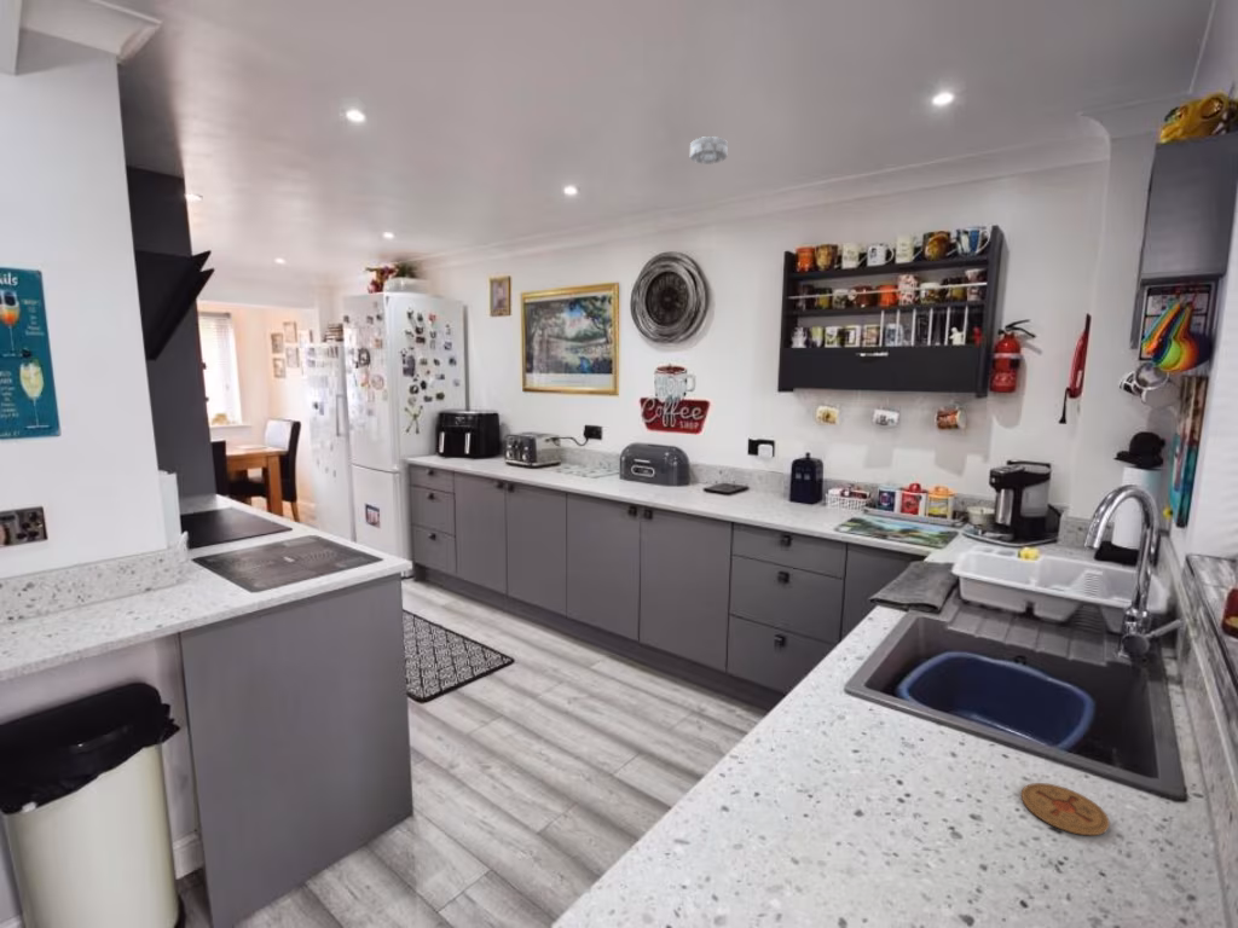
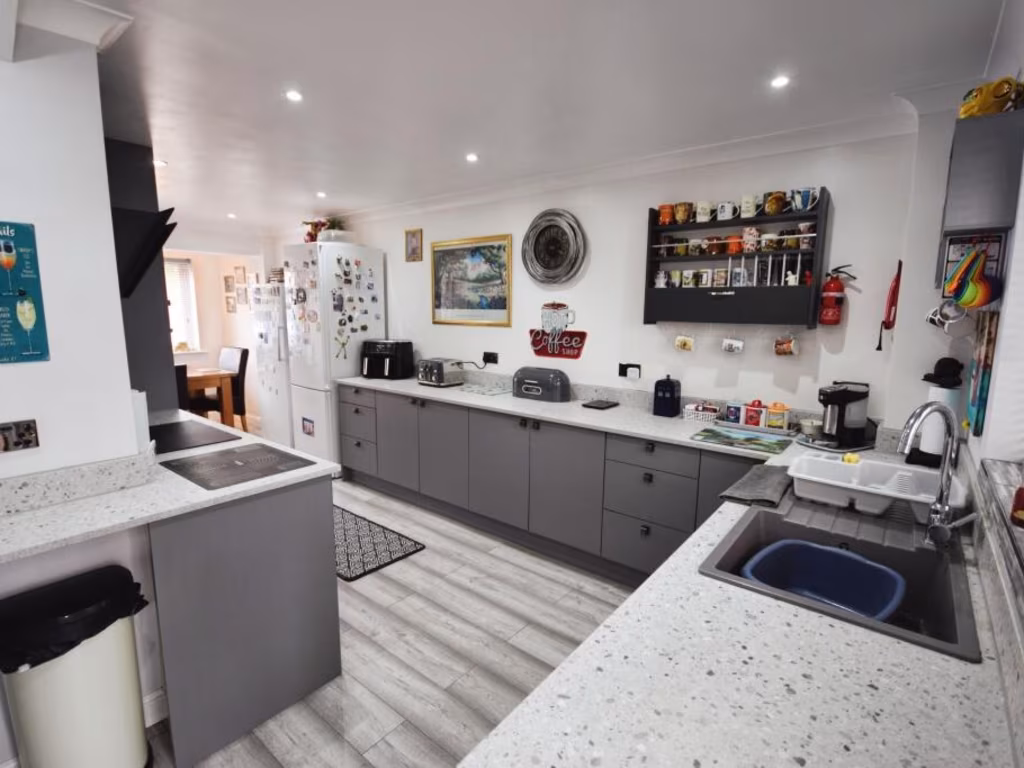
- smoke detector [689,135,729,166]
- coaster [1020,782,1111,836]
